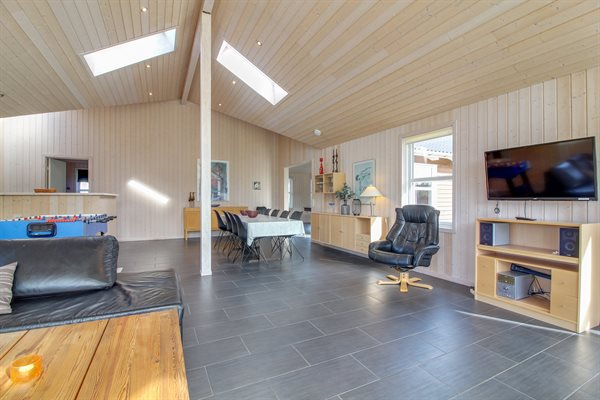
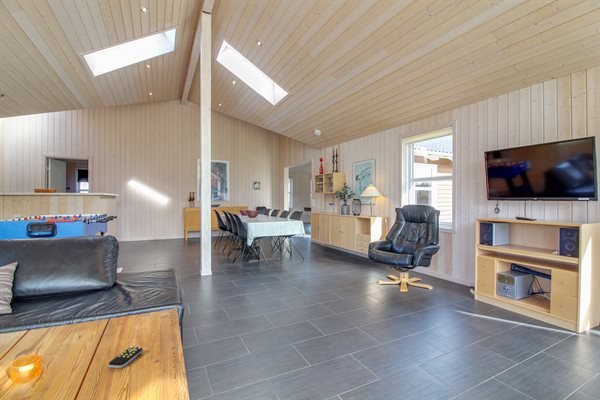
+ remote control [108,346,144,369]
